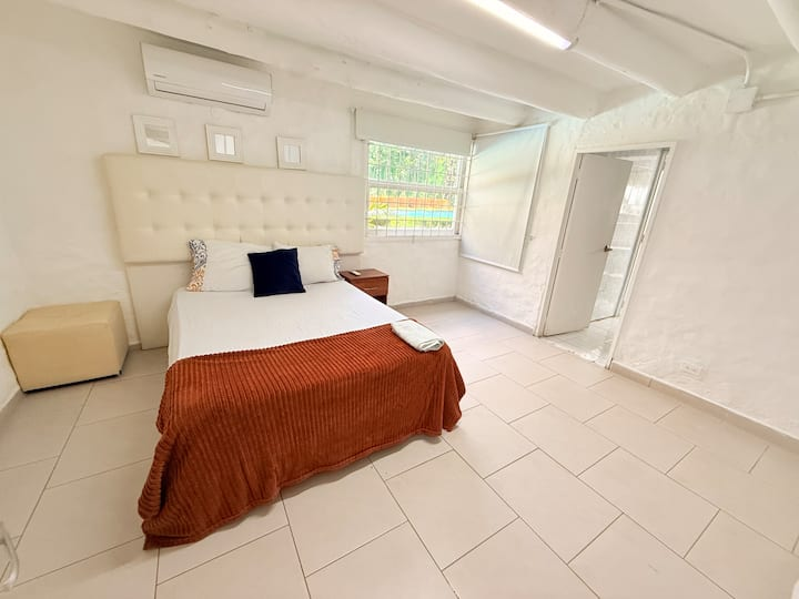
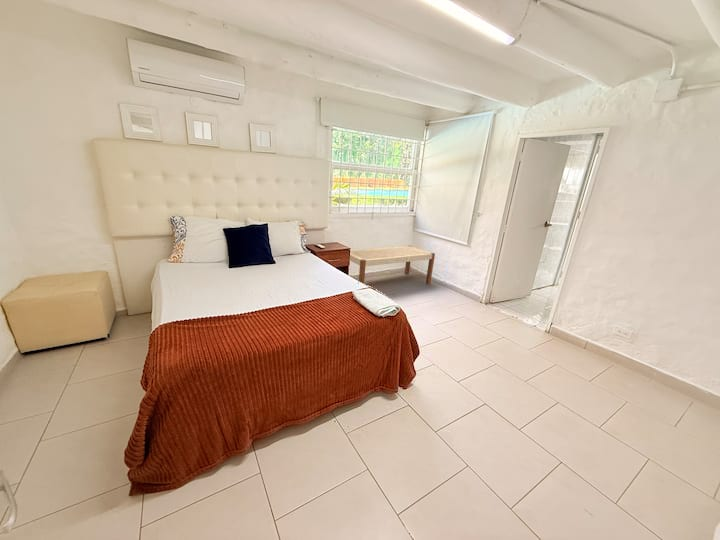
+ bench [349,245,436,285]
